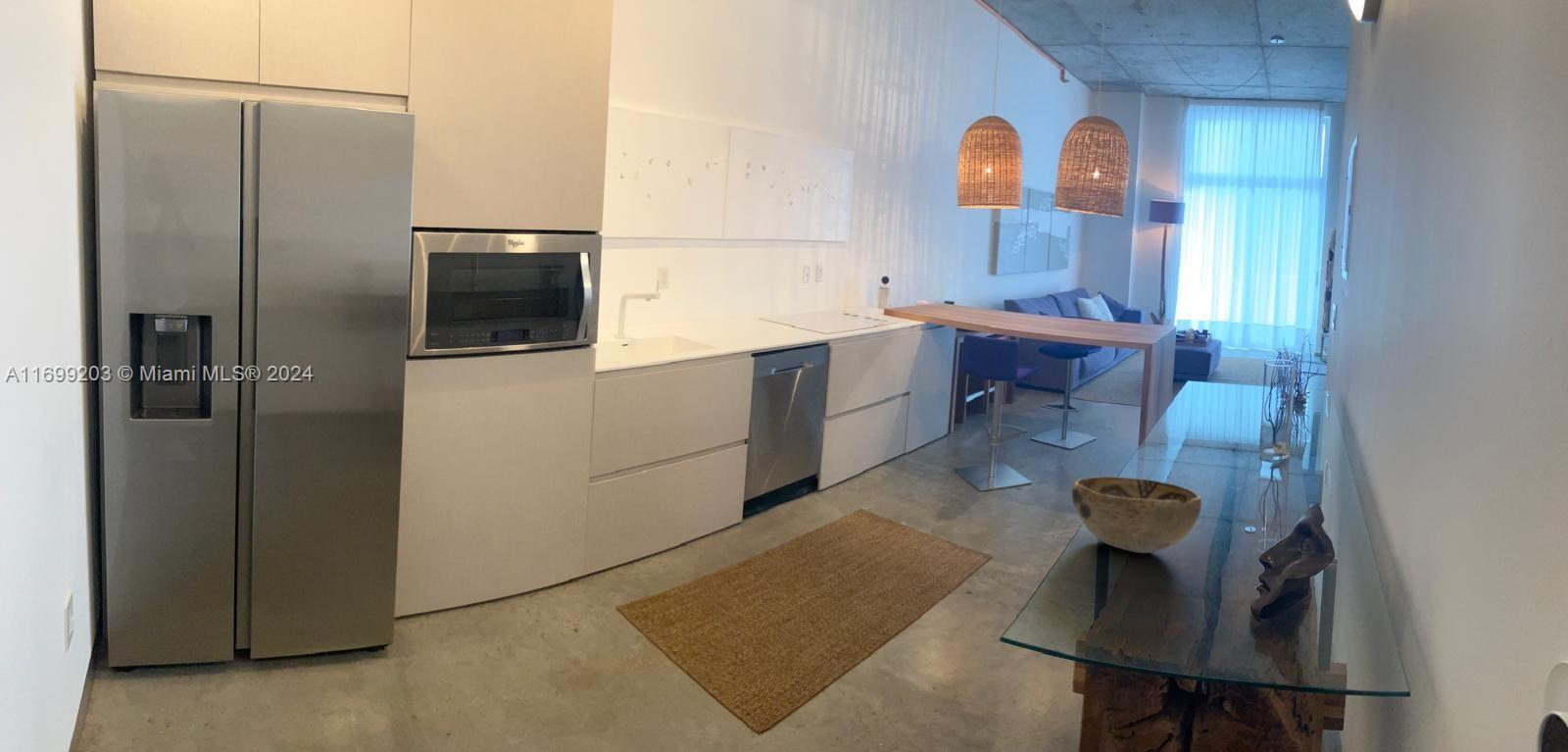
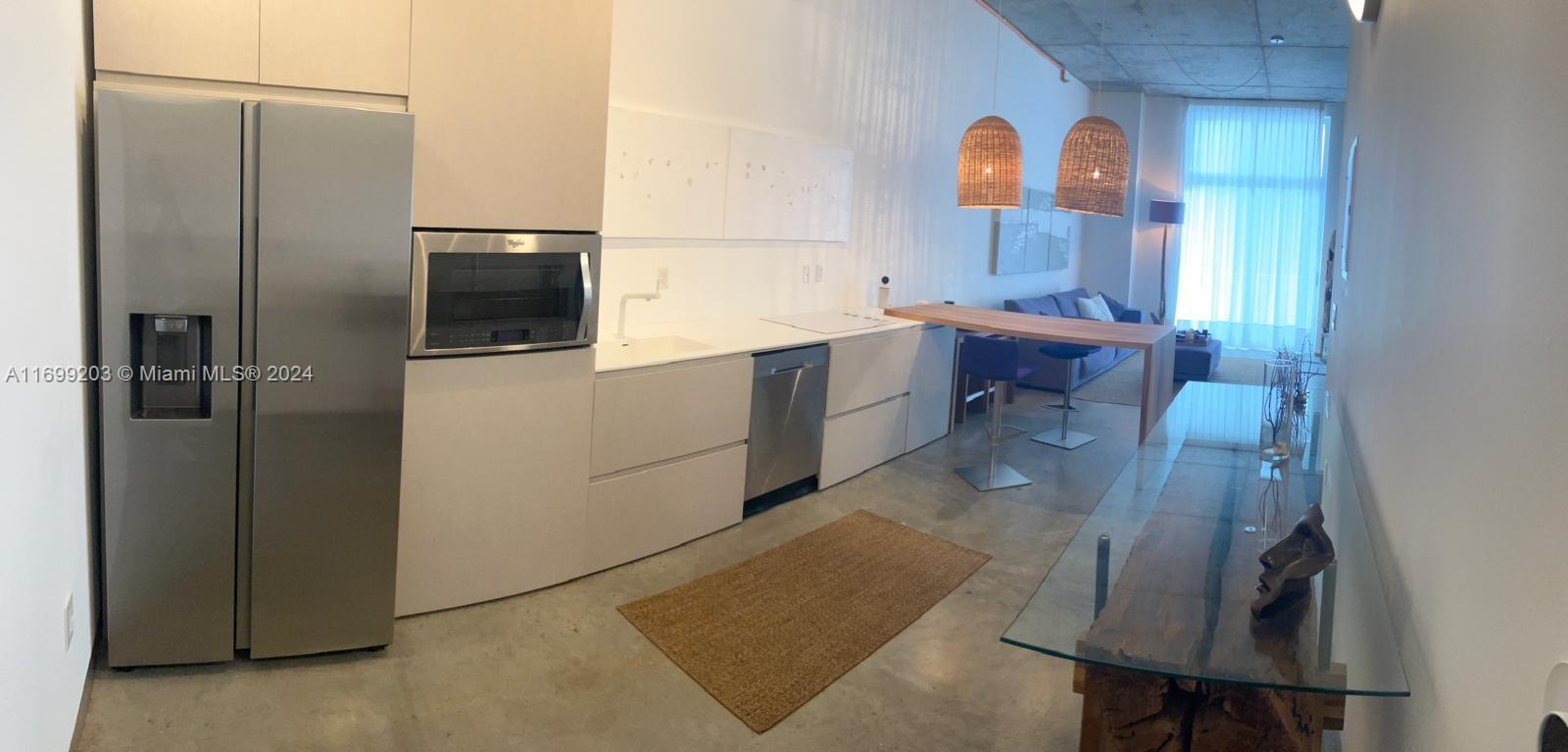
- decorative bowl [1071,476,1202,554]
